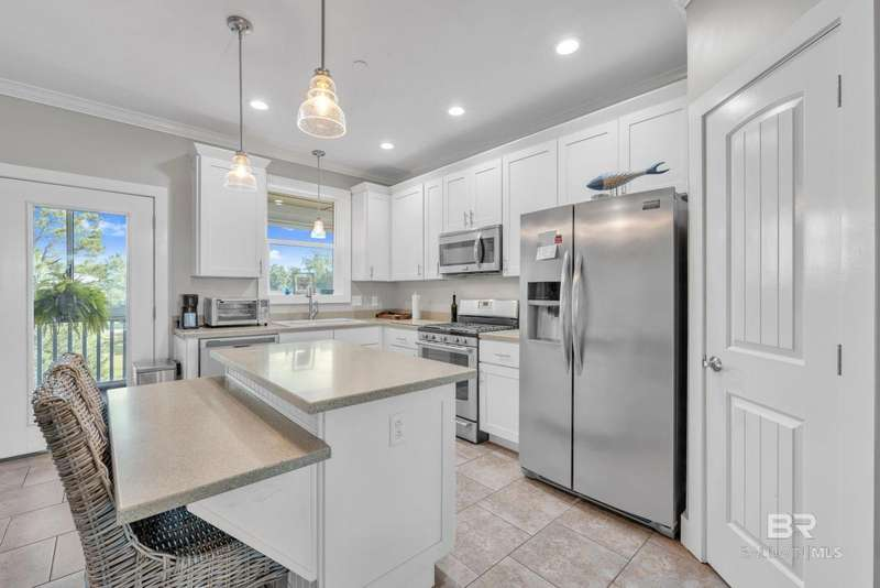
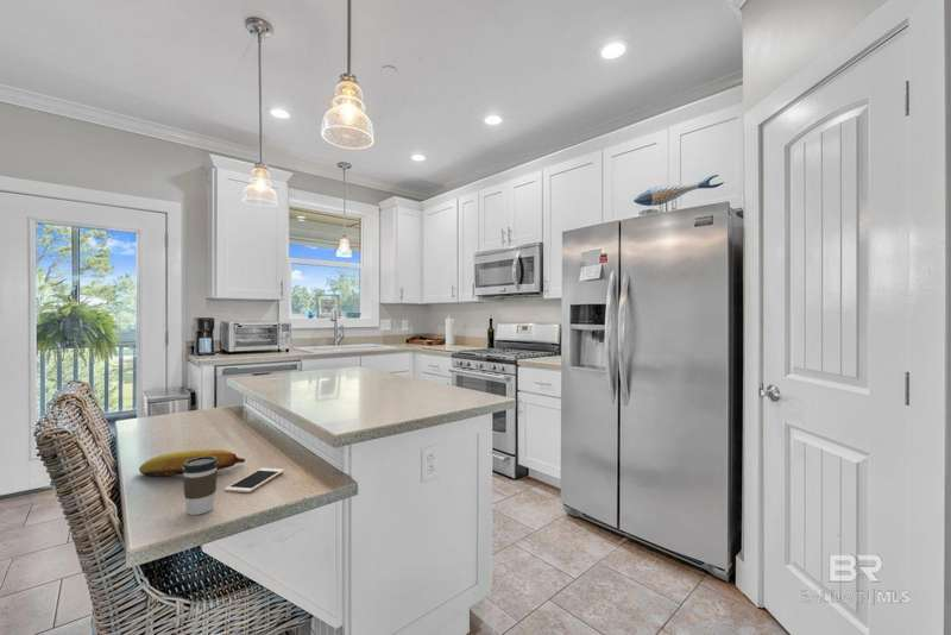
+ coffee cup [182,457,219,516]
+ fruit [138,448,246,477]
+ cell phone [223,467,285,493]
